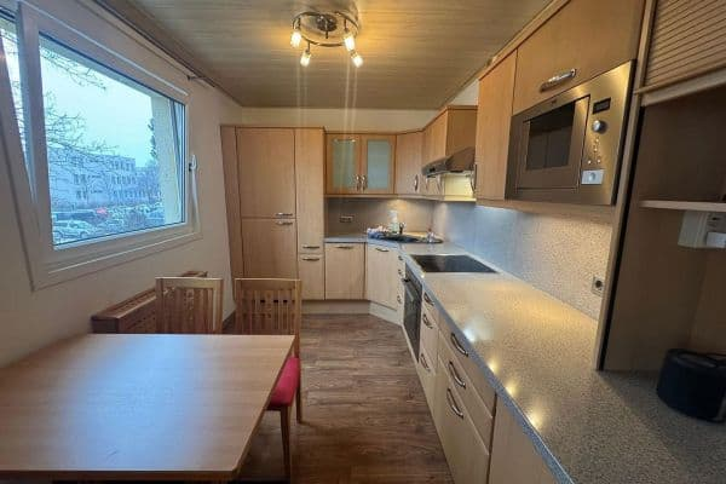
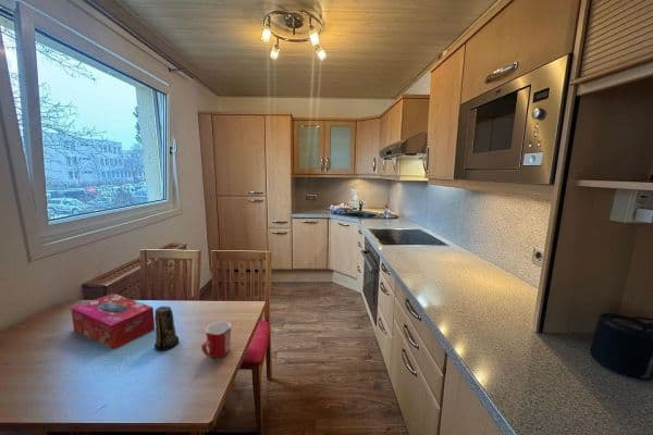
+ candle [153,306,180,351]
+ mug [200,320,232,359]
+ tissue box [70,293,156,350]
